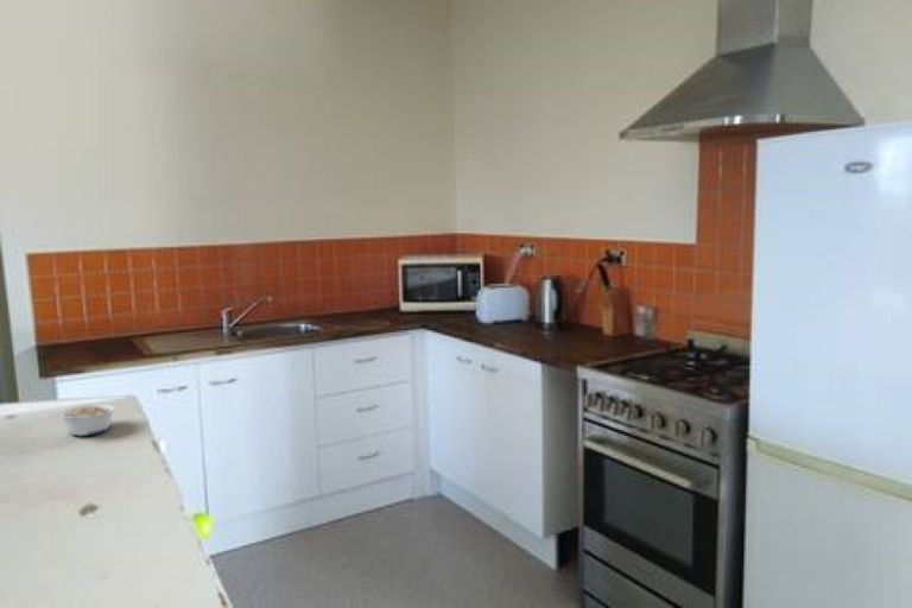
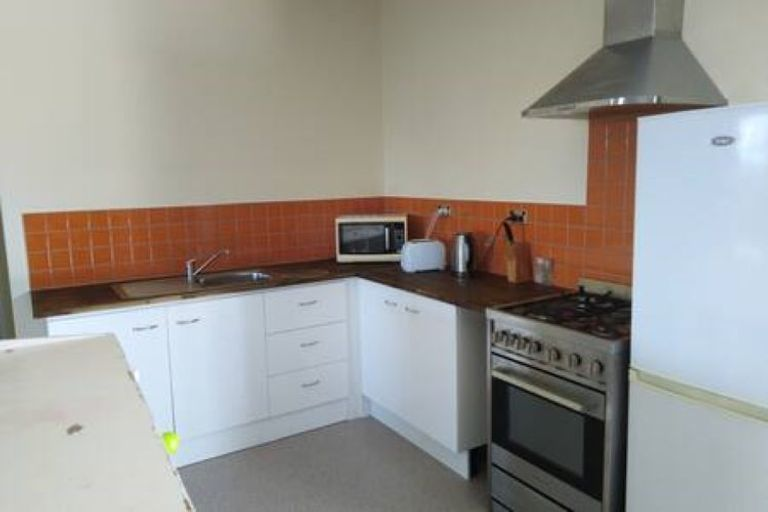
- legume [57,403,118,437]
